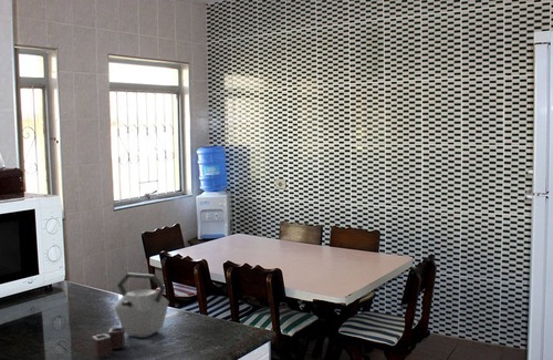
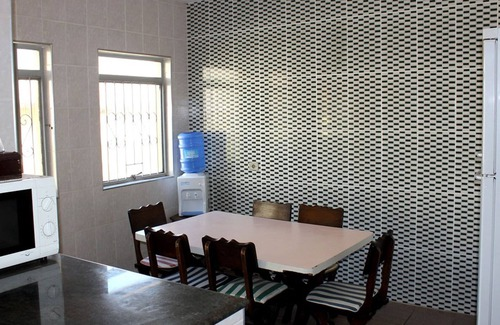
- kettle [91,271,170,358]
